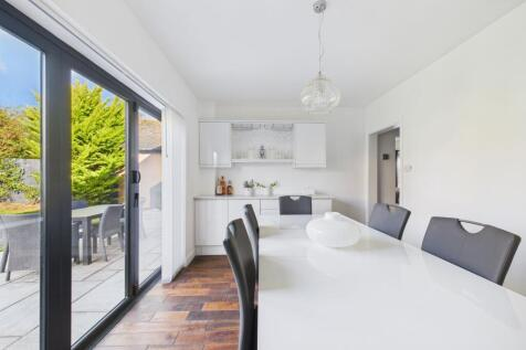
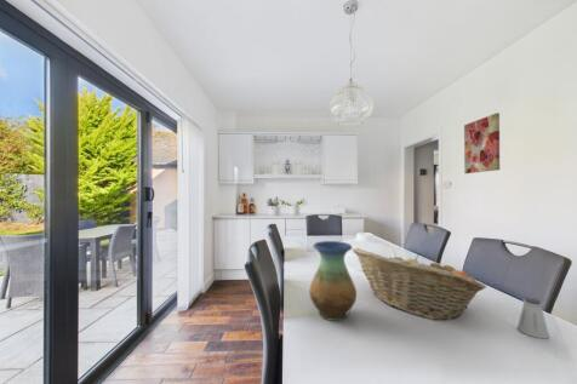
+ fruit basket [352,247,487,321]
+ saltshaker [516,297,550,339]
+ wall art [463,111,501,174]
+ vase [308,240,358,322]
